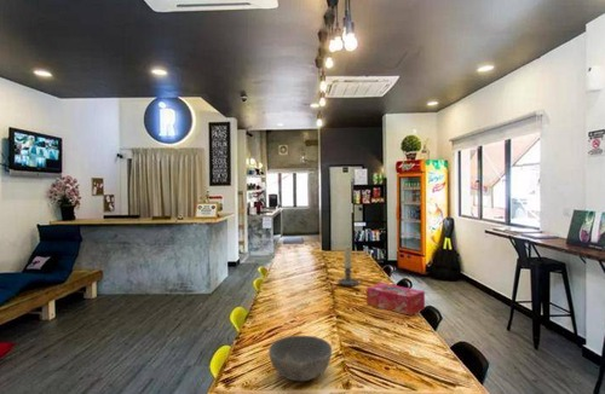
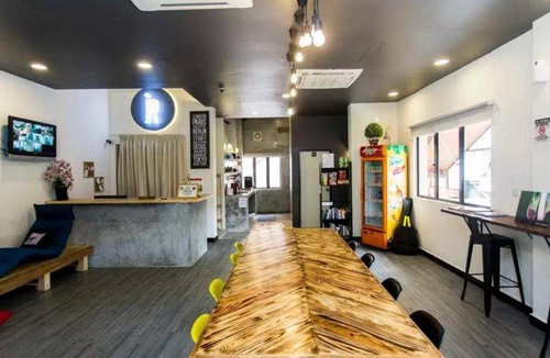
- candle holder [336,245,364,286]
- bowl [267,335,333,382]
- tissue box [365,282,426,317]
